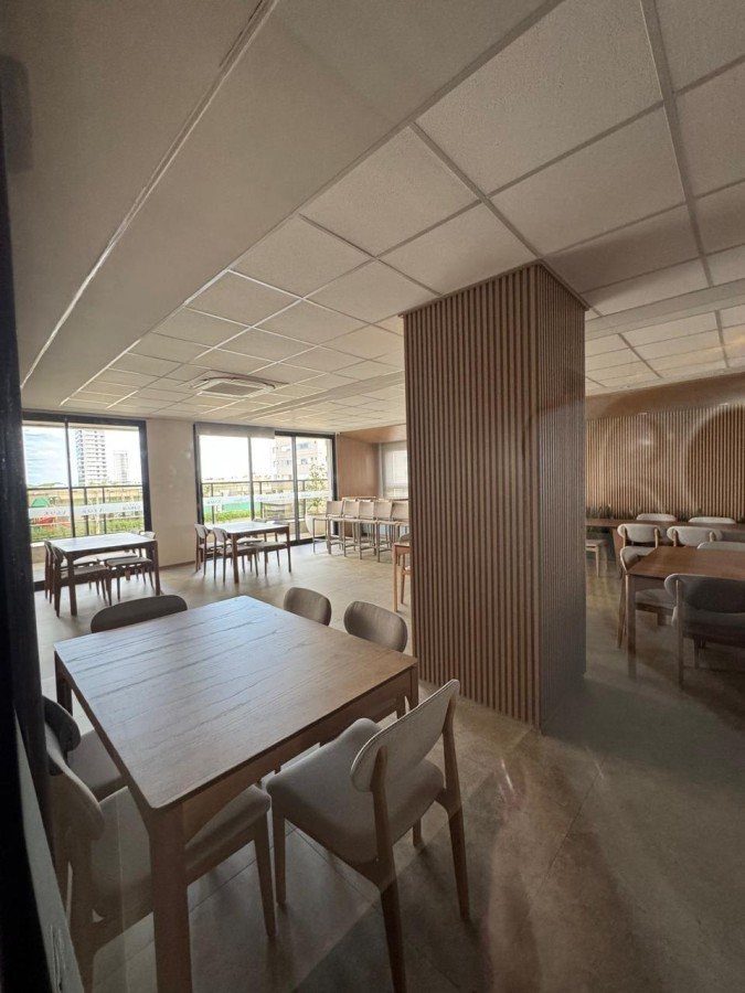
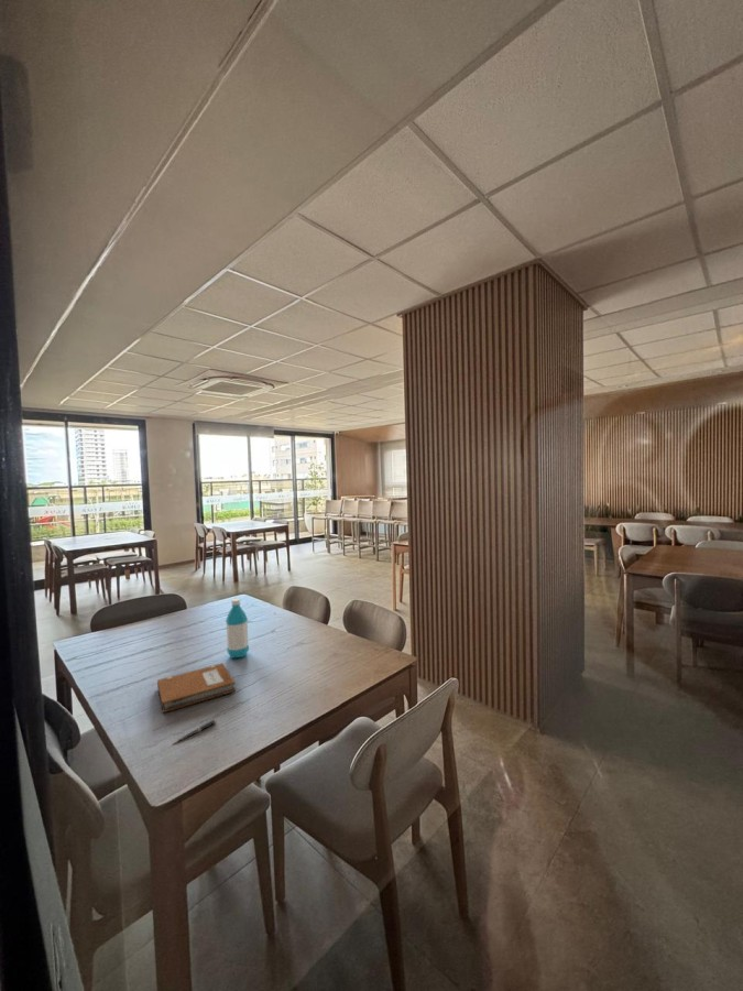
+ water bottle [225,598,250,660]
+ pen [172,718,218,745]
+ notebook [156,662,237,714]
